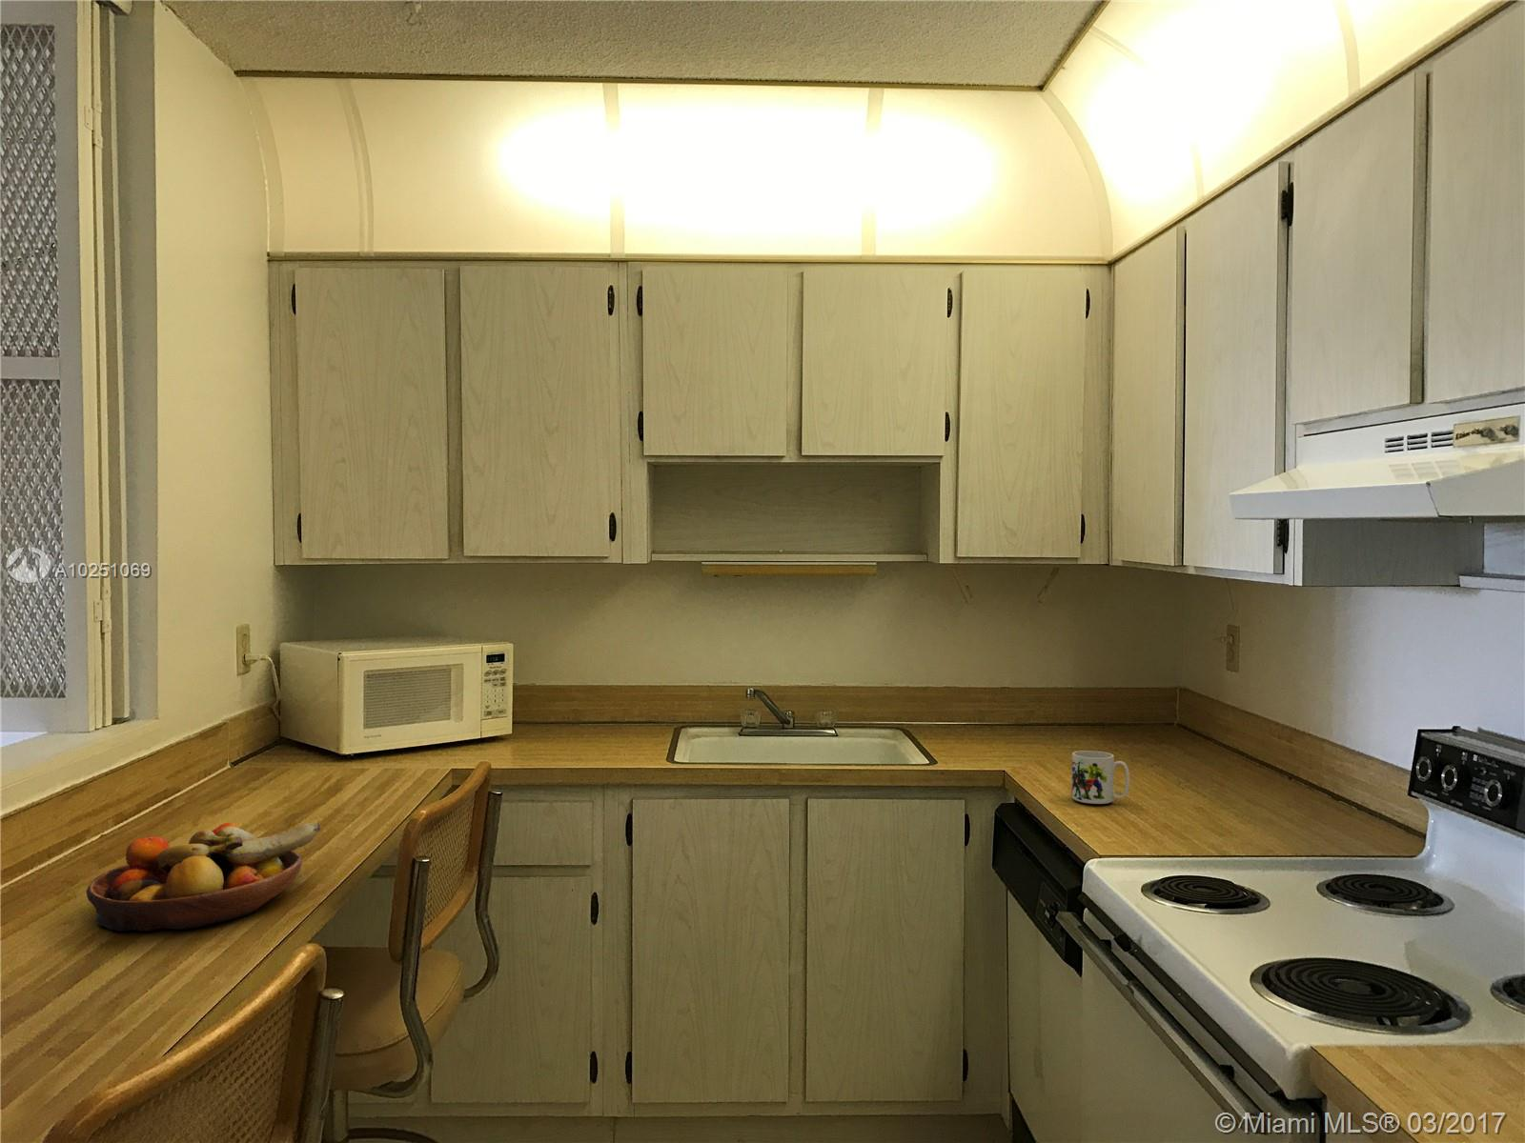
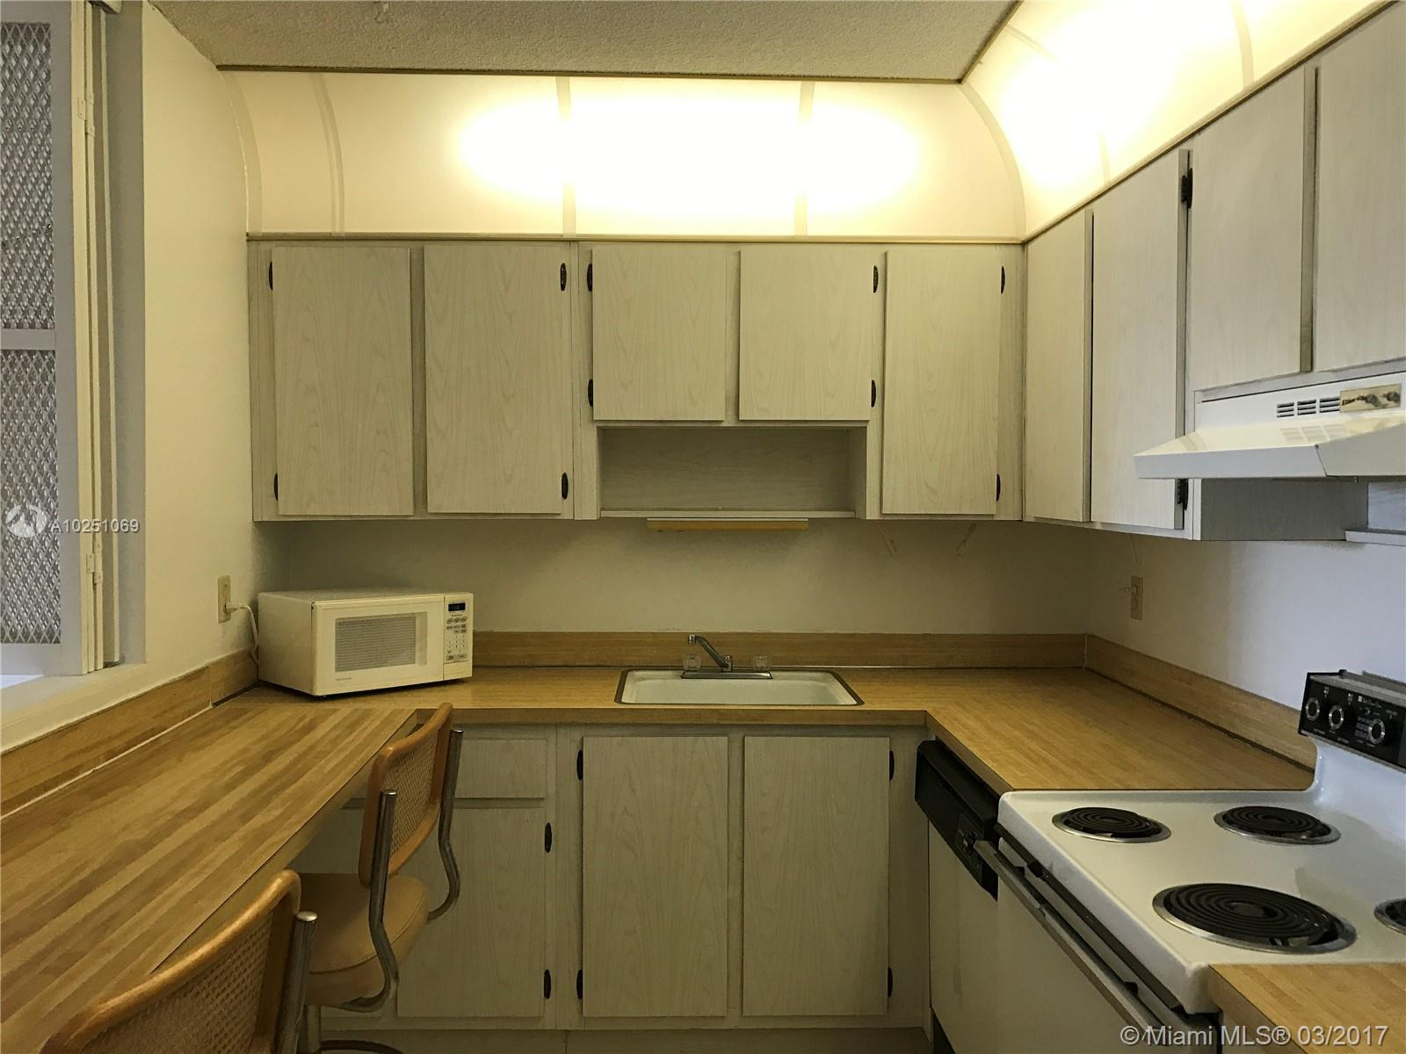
- fruit bowl [85,822,321,932]
- mug [1071,749,1130,804]
